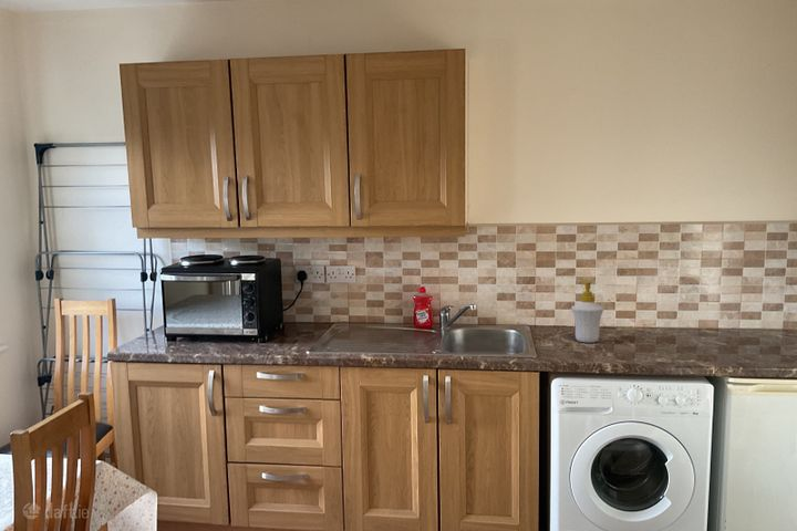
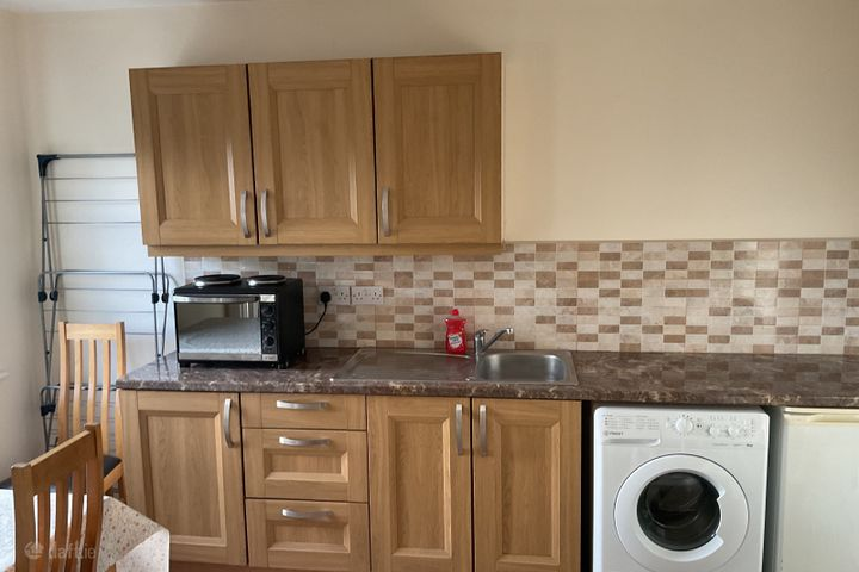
- soap bottle [570,280,604,344]
